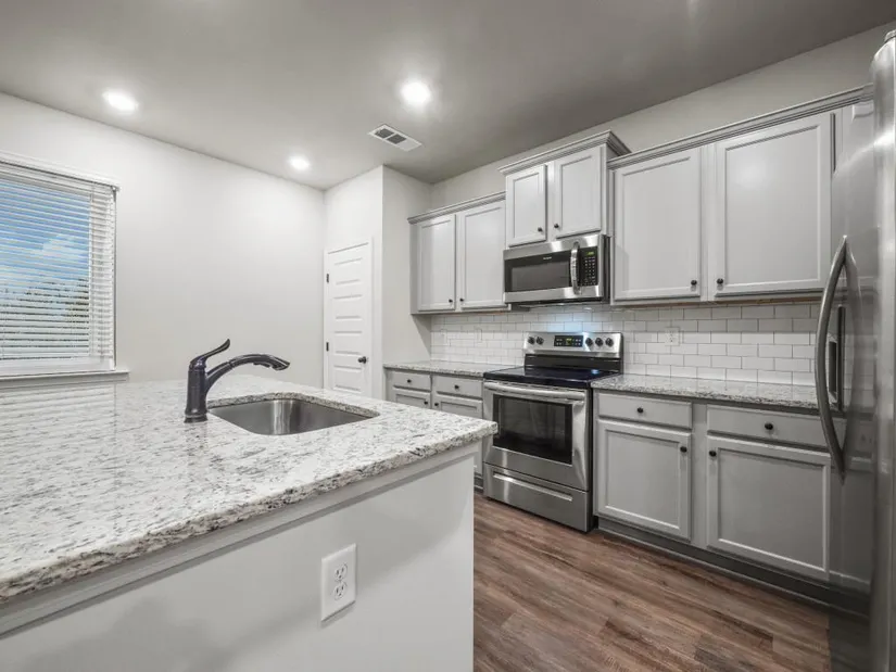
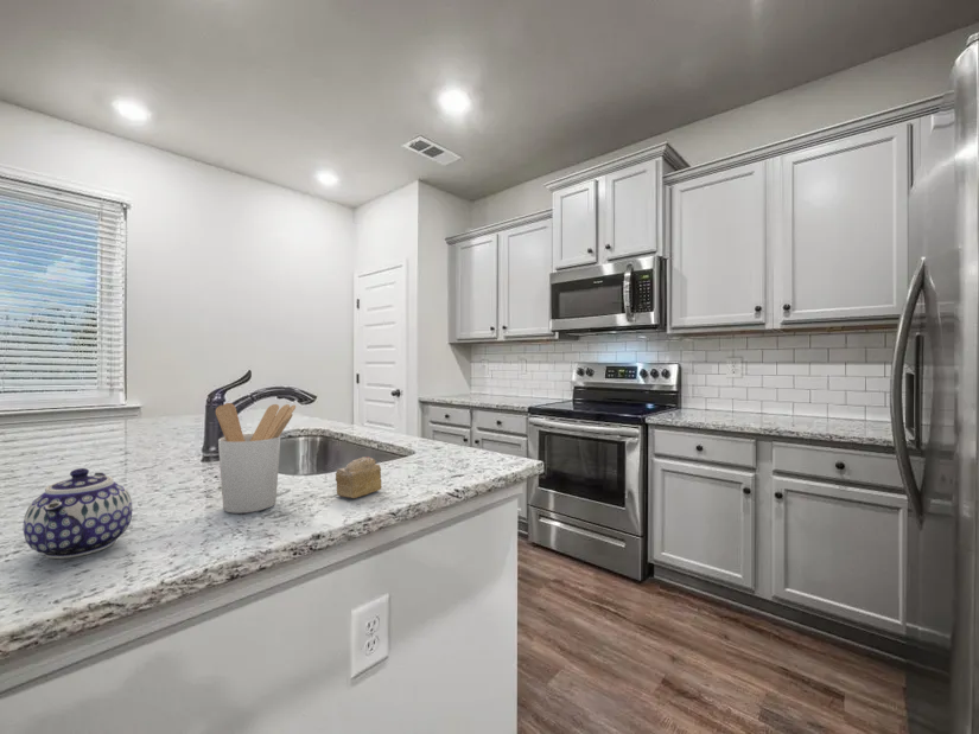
+ utensil holder [215,402,297,515]
+ teapot [21,467,133,560]
+ cake slice [335,455,382,499]
